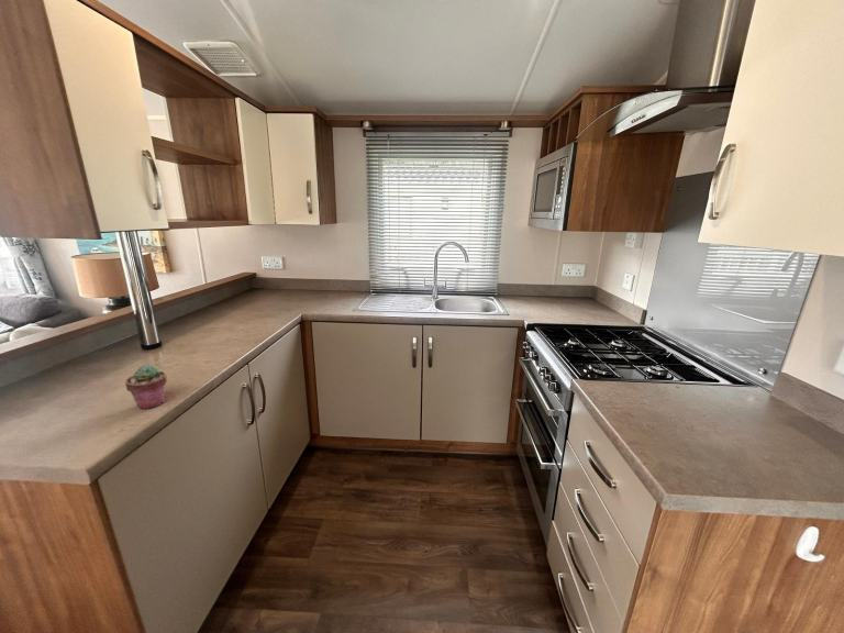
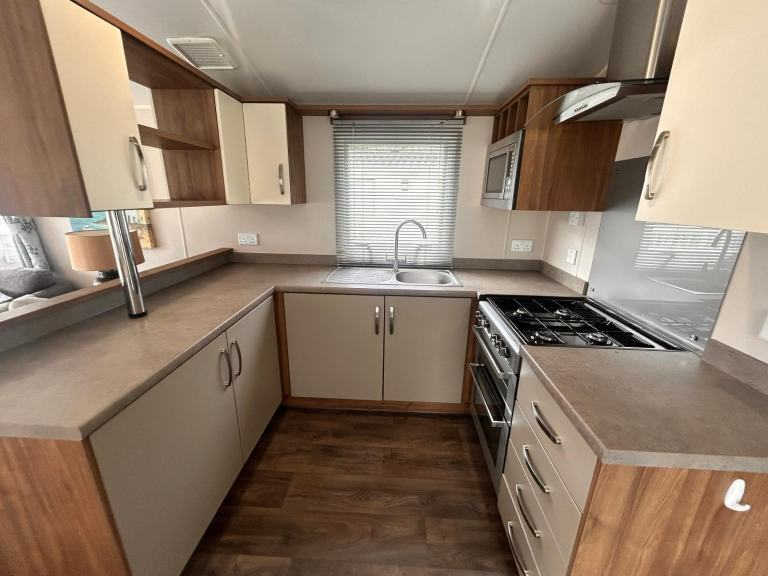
- potted succulent [124,363,168,410]
